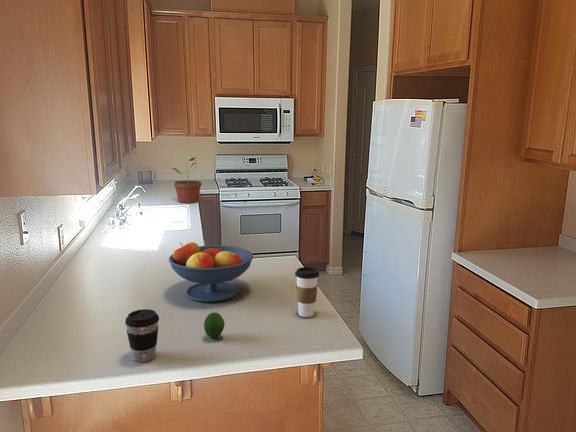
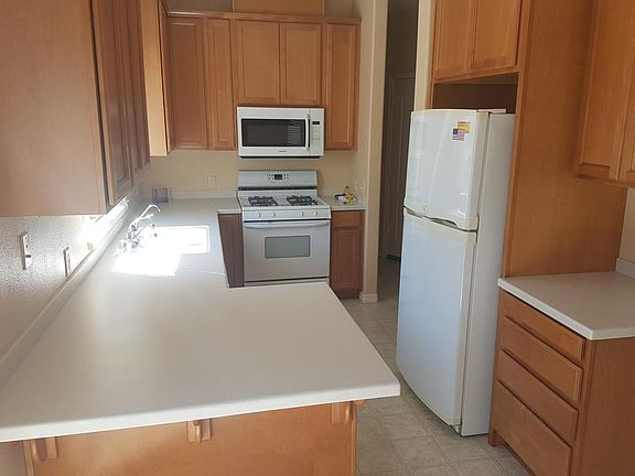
- fruit bowl [168,241,254,303]
- coffee cup [294,266,320,318]
- coffee cup [124,308,160,363]
- potted plant [171,156,202,204]
- fruit [203,311,225,340]
